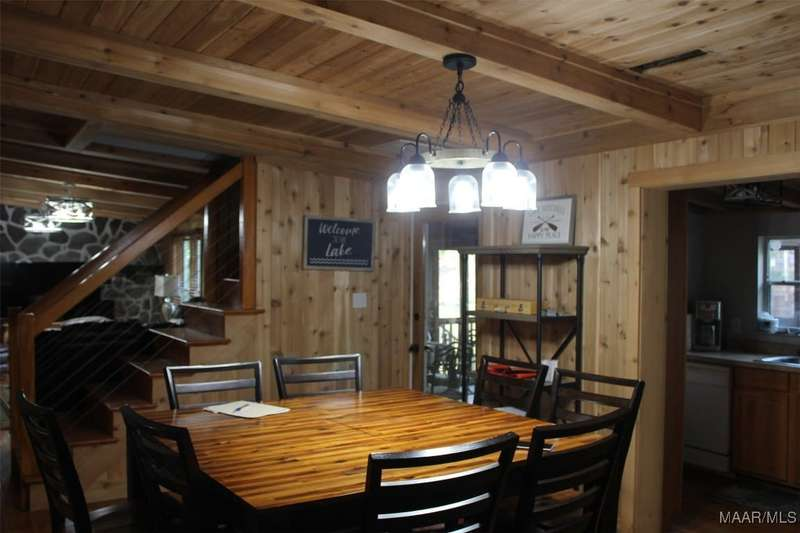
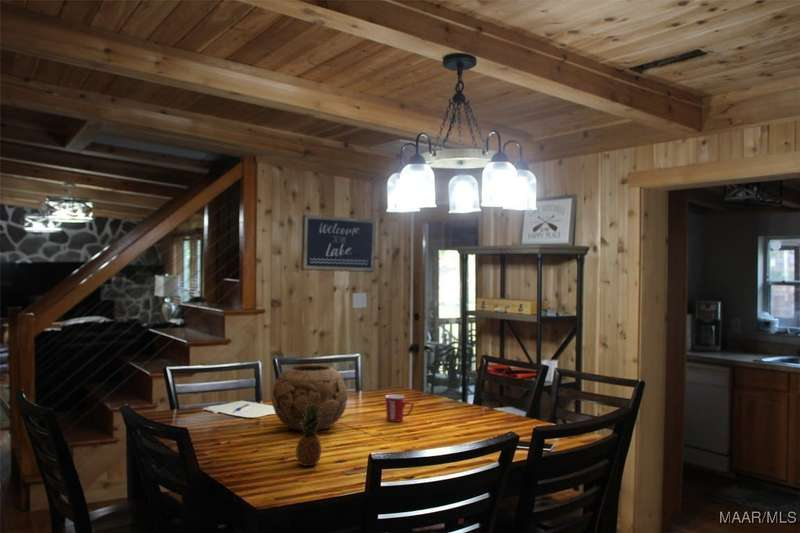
+ fruit [295,401,322,467]
+ mug [384,394,415,423]
+ decorative bowl [271,364,349,432]
